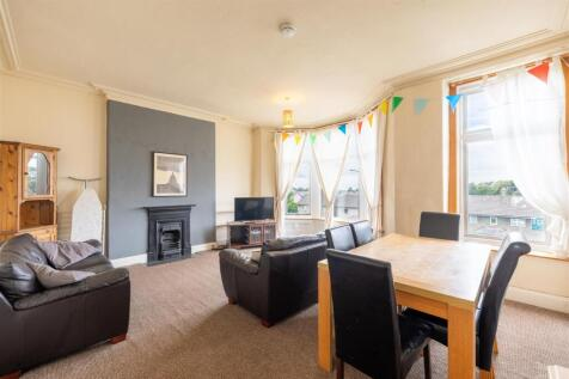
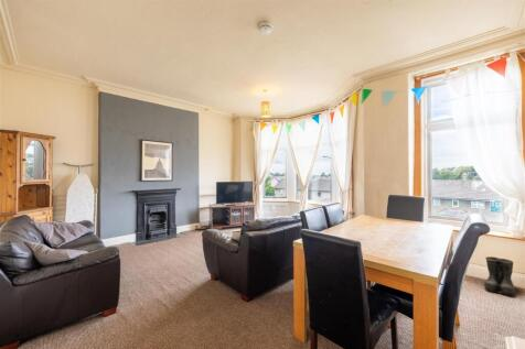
+ boots [483,255,516,296]
